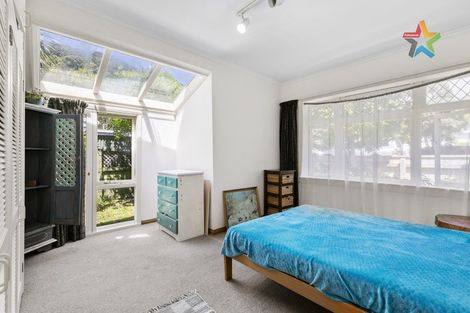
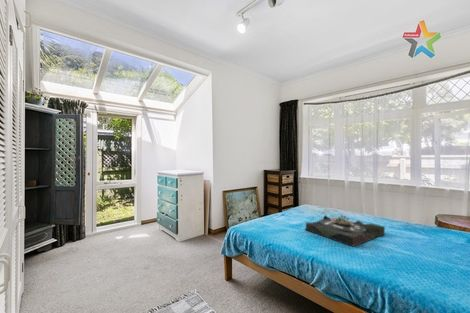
+ serving tray [304,214,386,248]
